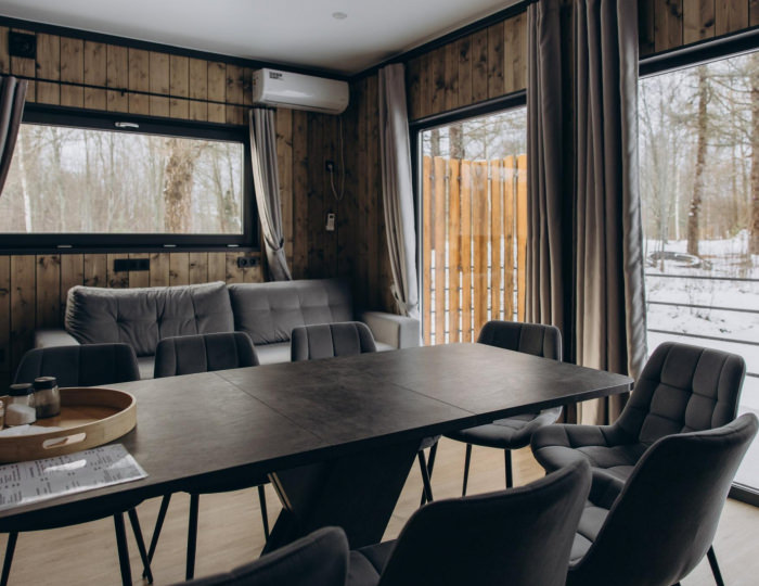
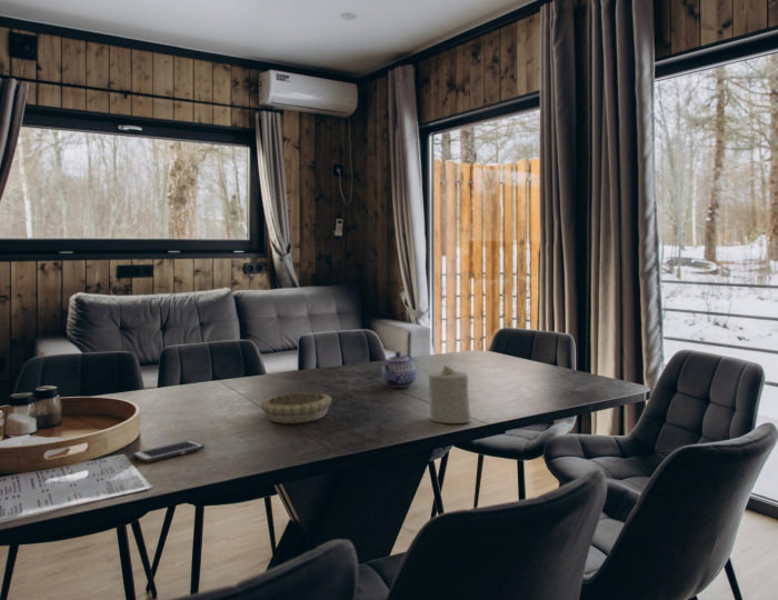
+ teapot [381,351,417,389]
+ cell phone [132,439,206,463]
+ candle [428,364,472,424]
+ decorative bowl [260,391,332,424]
